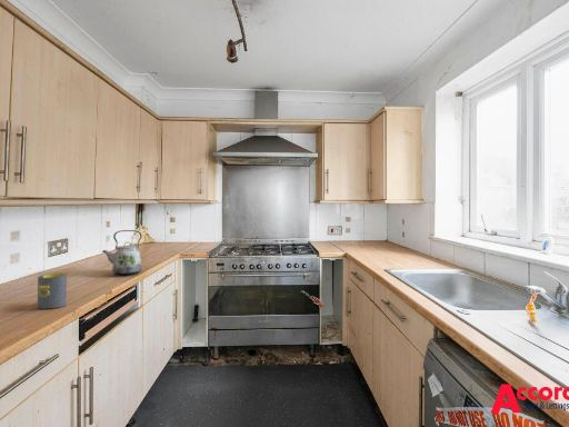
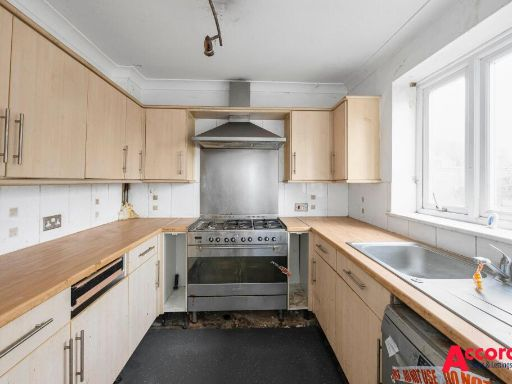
- kettle [101,229,142,276]
- mug [37,272,68,309]
